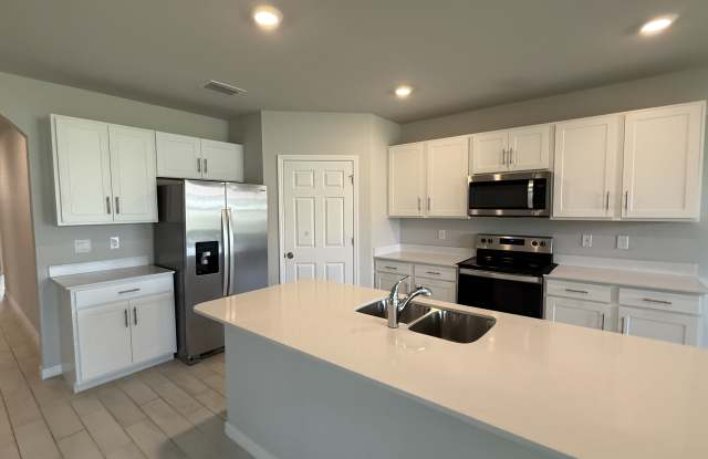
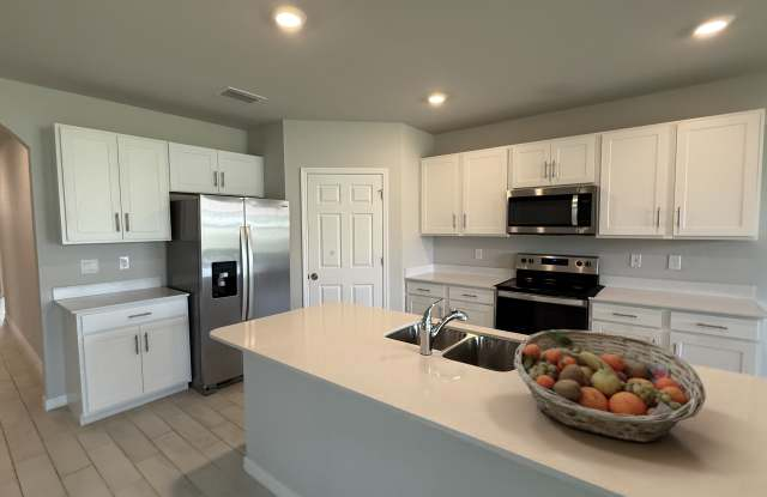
+ fruit basket [513,328,707,443]
